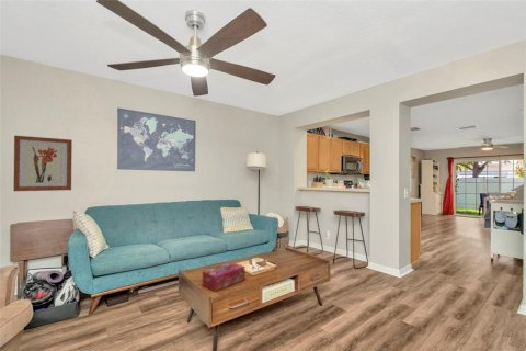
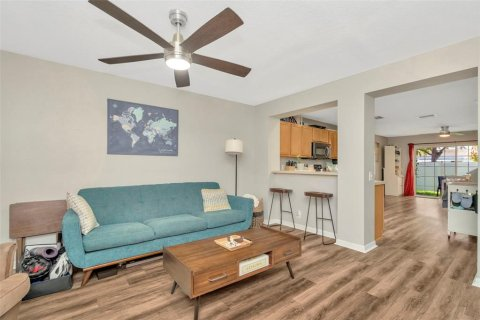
- tissue box [202,261,245,292]
- wall art [13,135,73,192]
